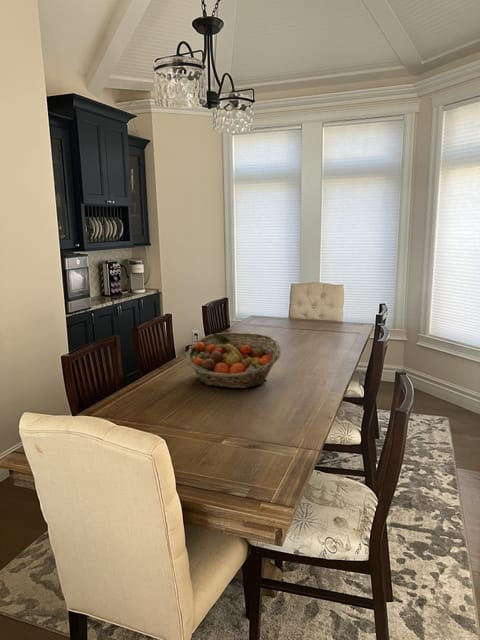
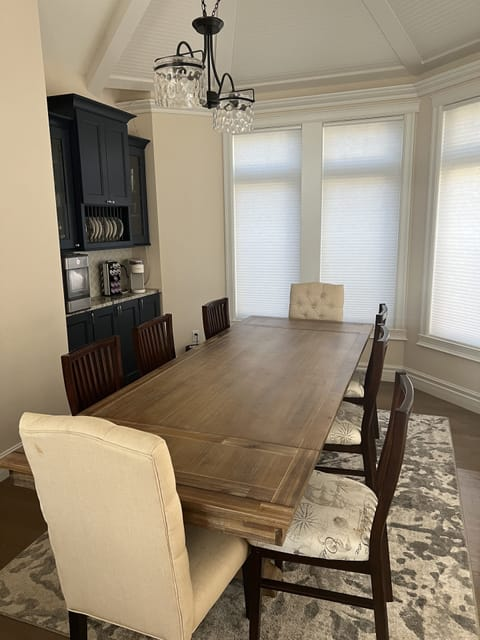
- fruit basket [185,331,282,389]
